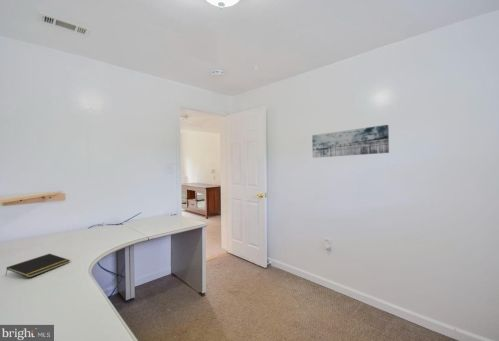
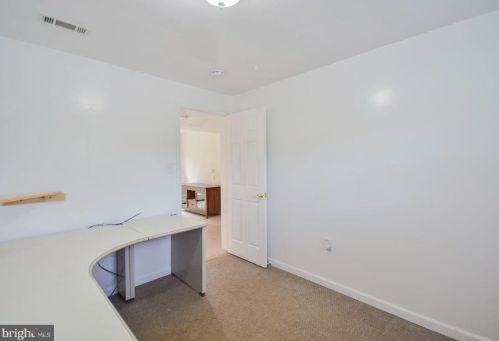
- wall art [311,124,390,159]
- notepad [4,253,71,279]
